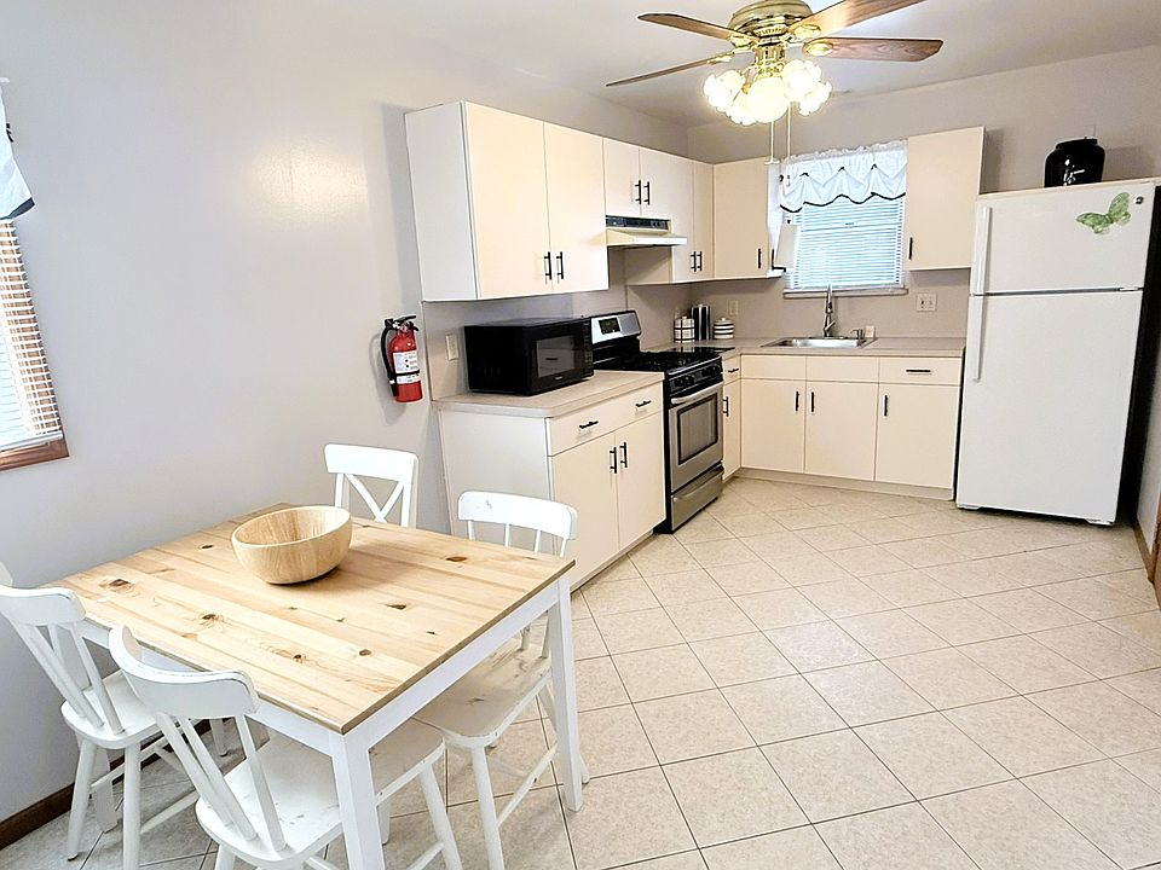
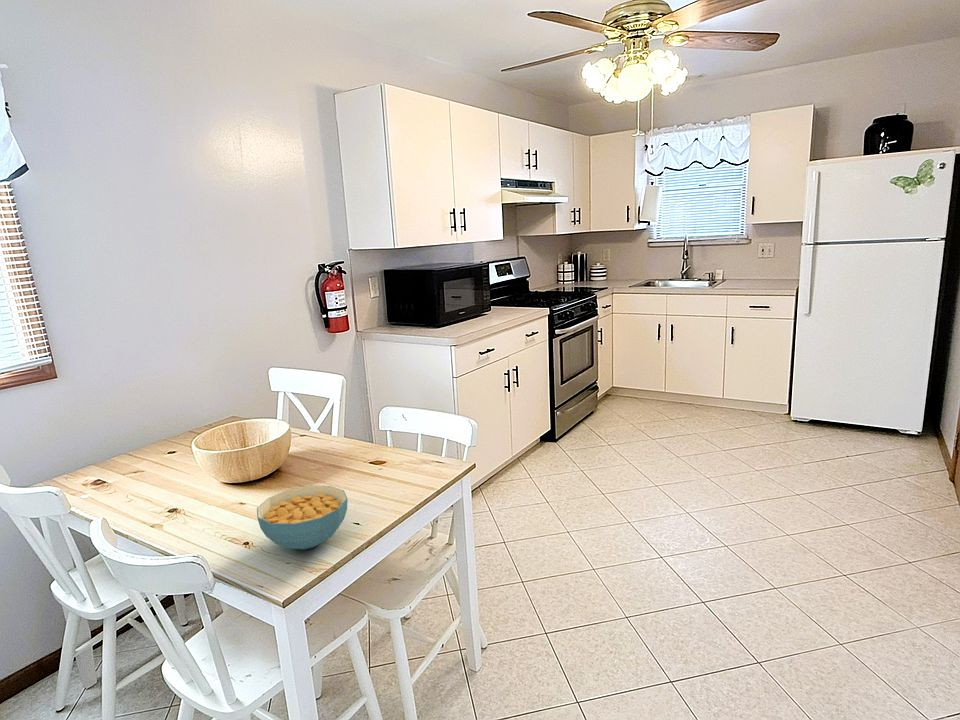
+ cereal bowl [256,485,348,550]
